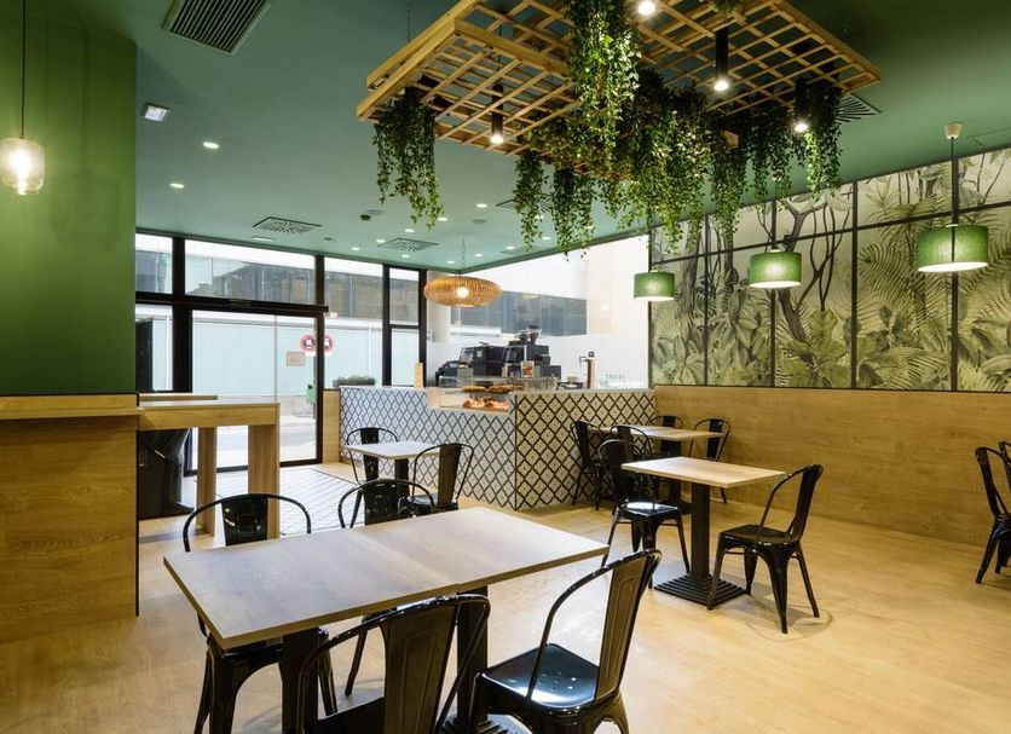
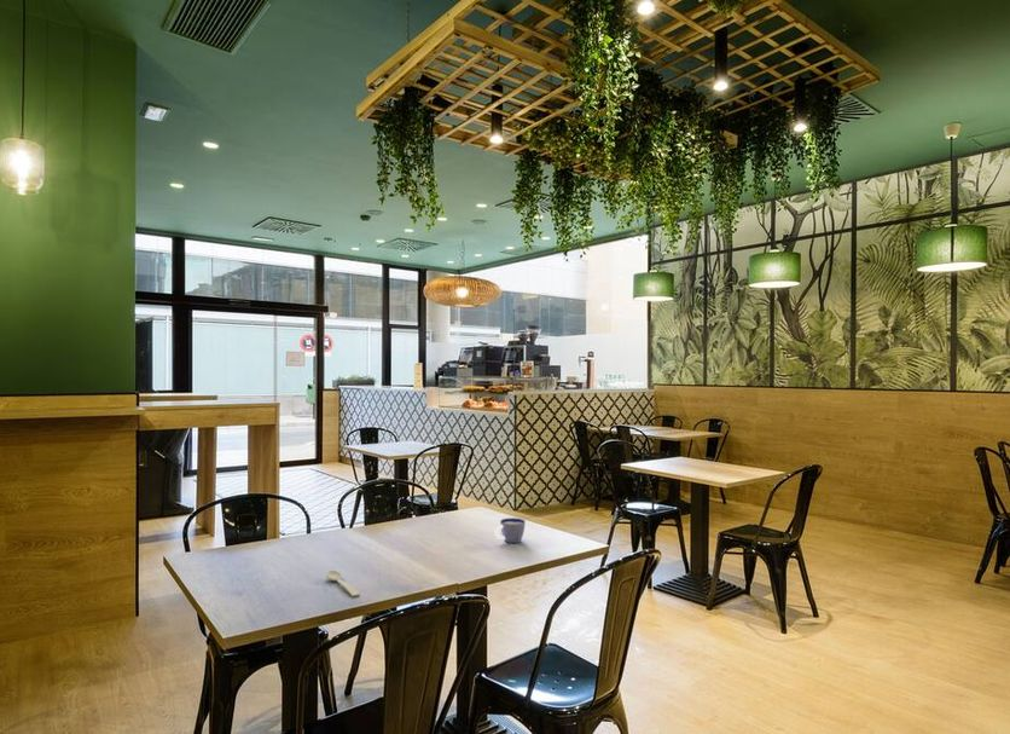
+ spoon [325,570,361,597]
+ cup [493,516,527,544]
